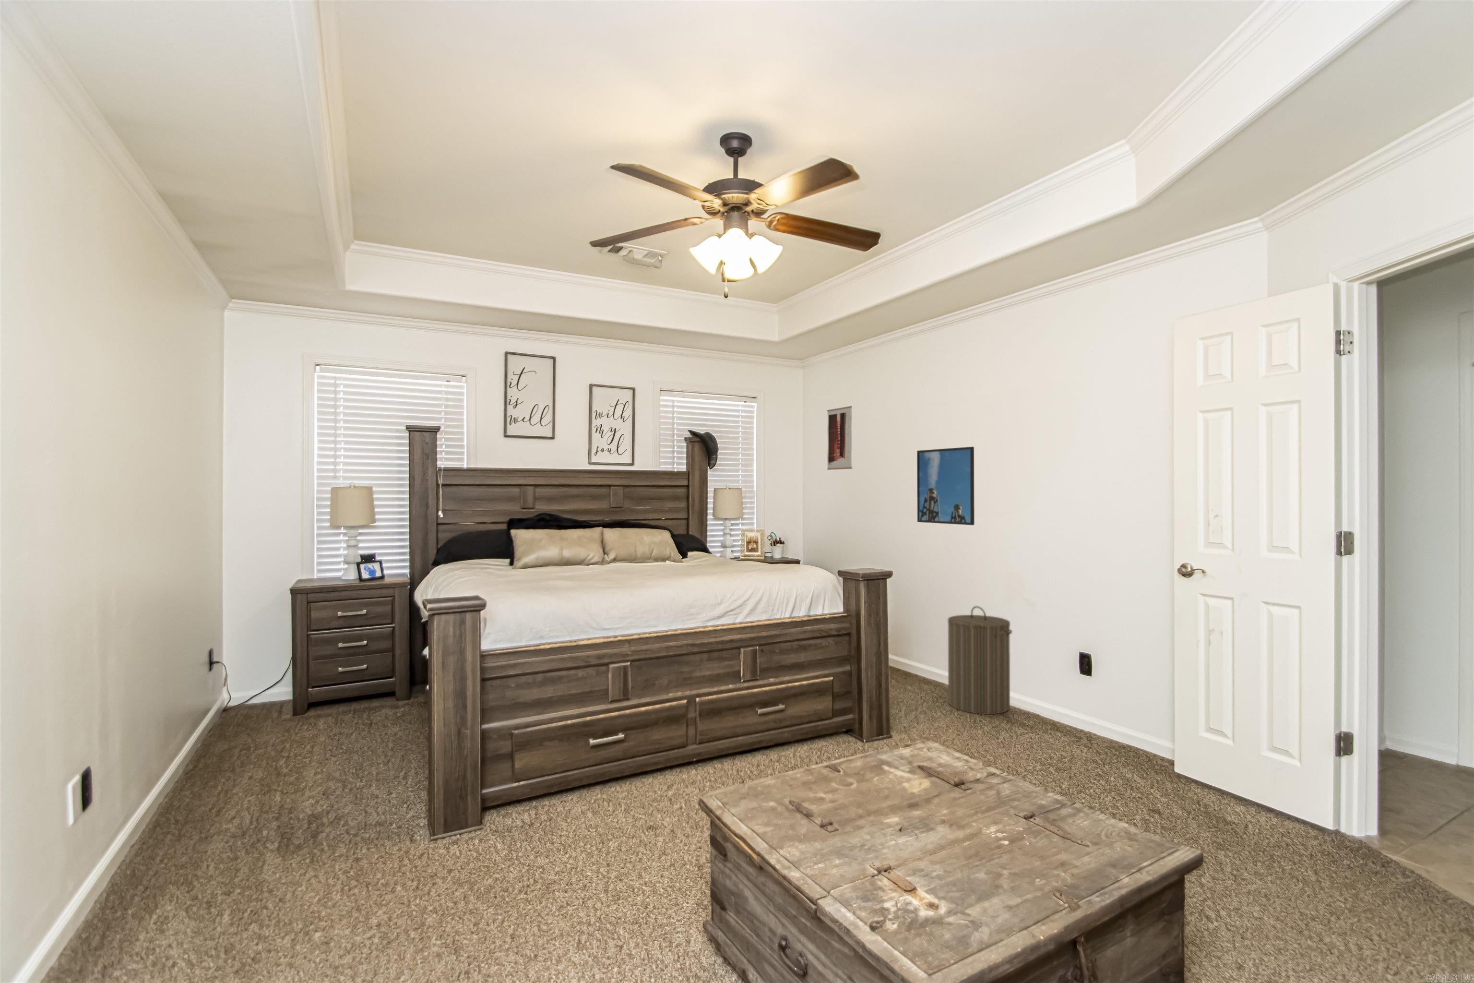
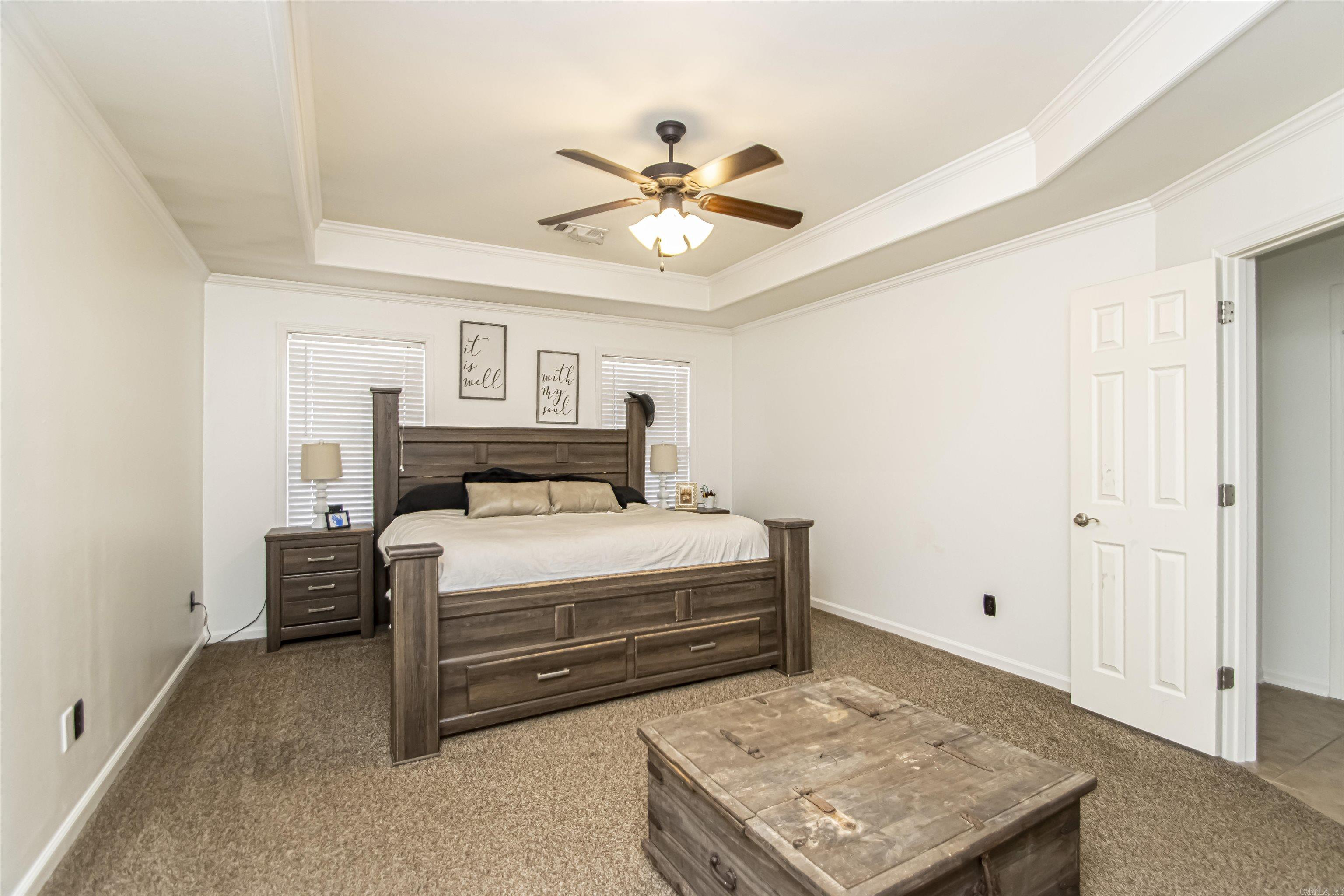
- laundry hamper [948,606,1012,714]
- wall art [826,406,852,471]
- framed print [917,447,975,526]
